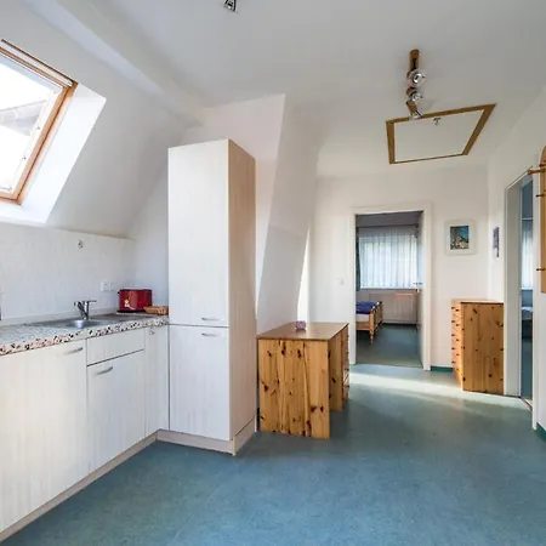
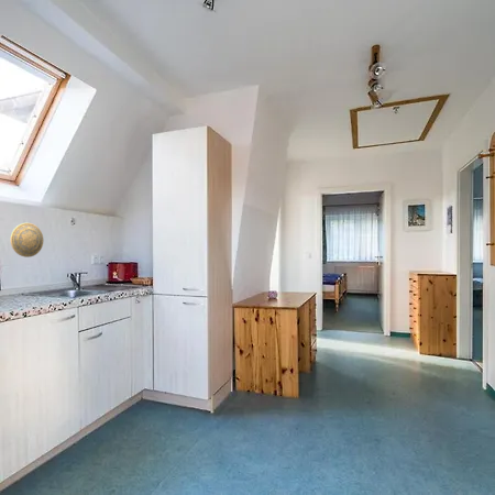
+ decorative plate [10,222,45,258]
